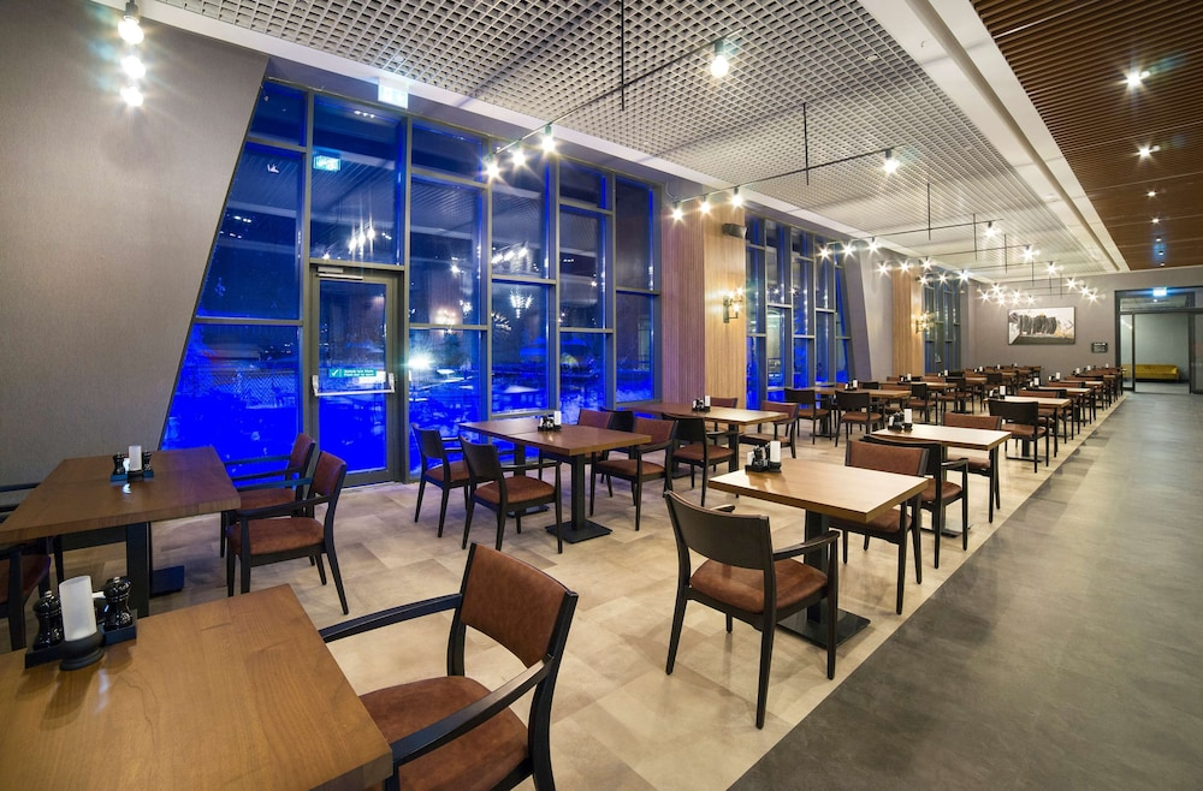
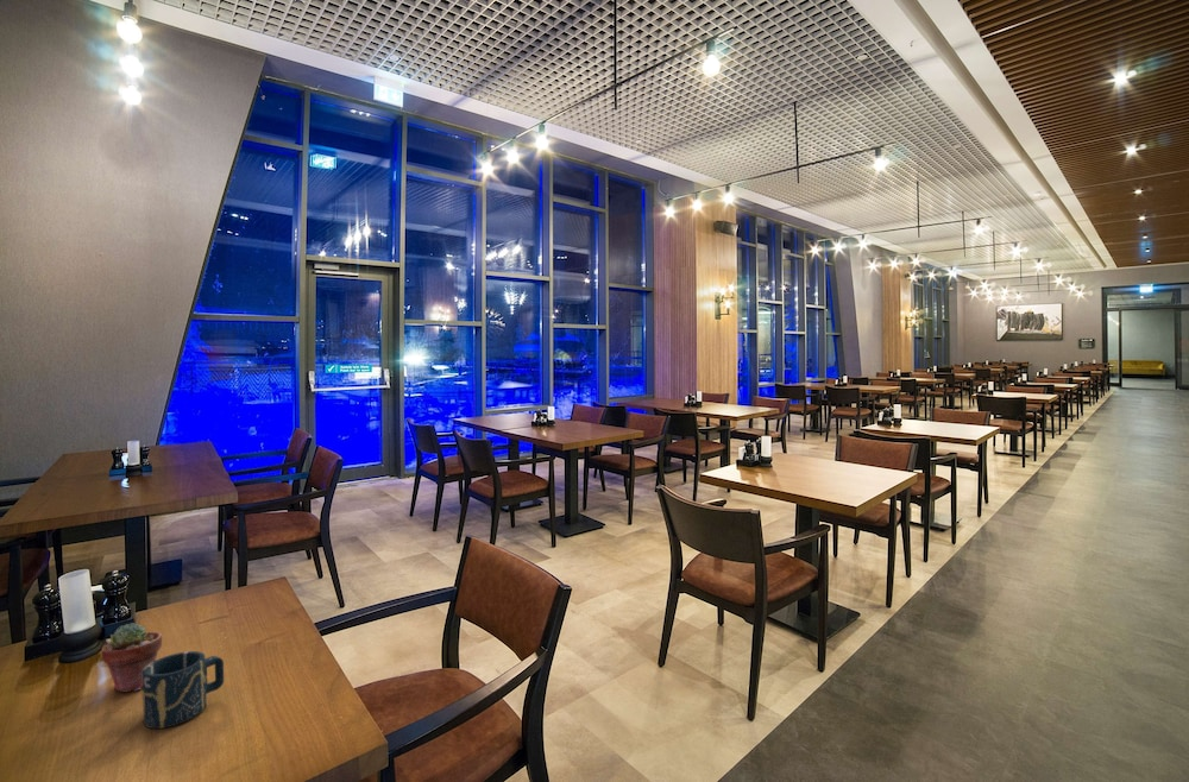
+ cup [141,650,225,730]
+ potted succulent [101,622,163,693]
